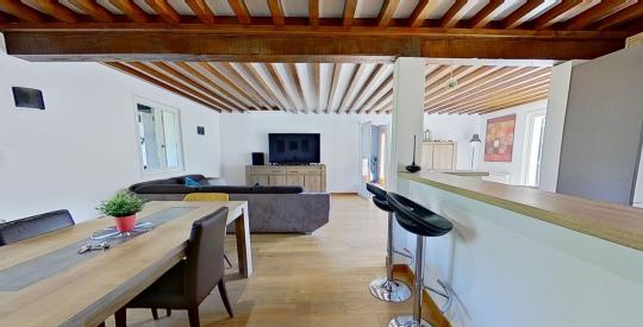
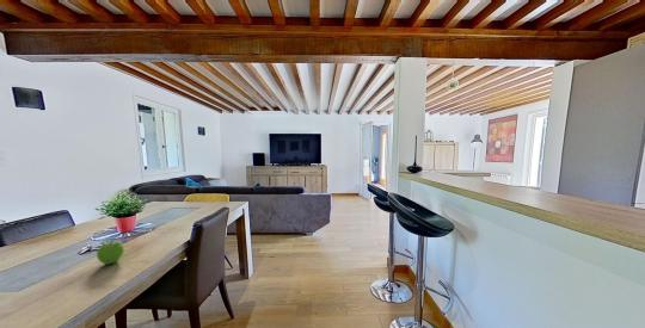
+ fruit [96,240,125,266]
